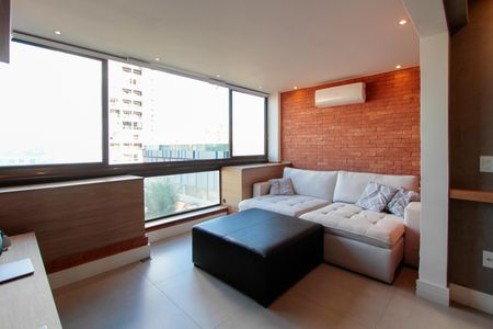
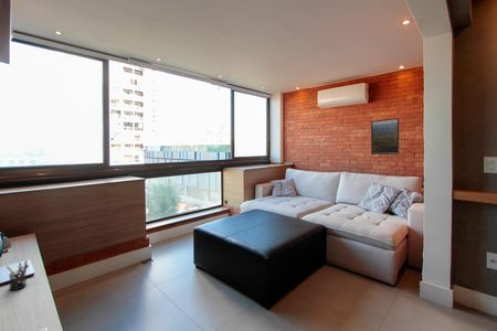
+ pen holder [6,259,30,291]
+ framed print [370,117,400,156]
